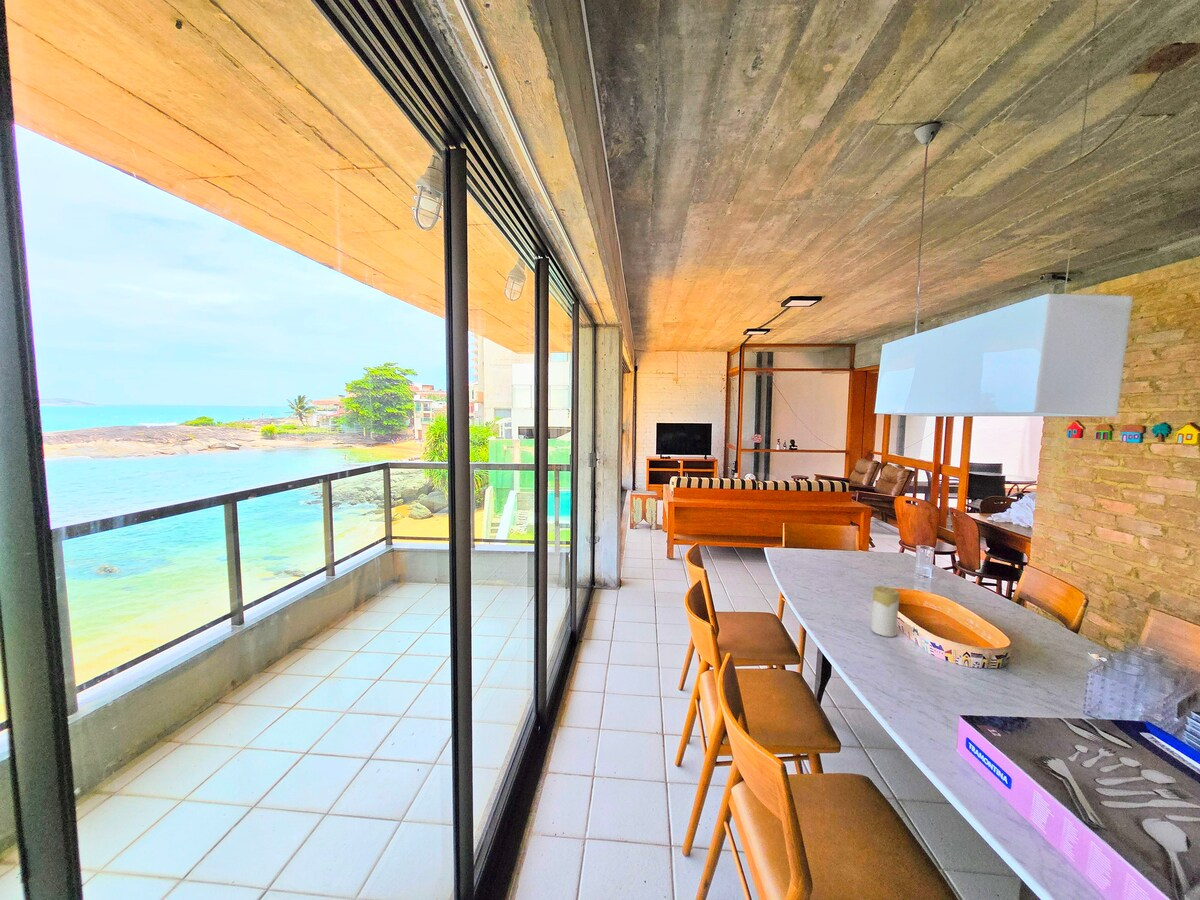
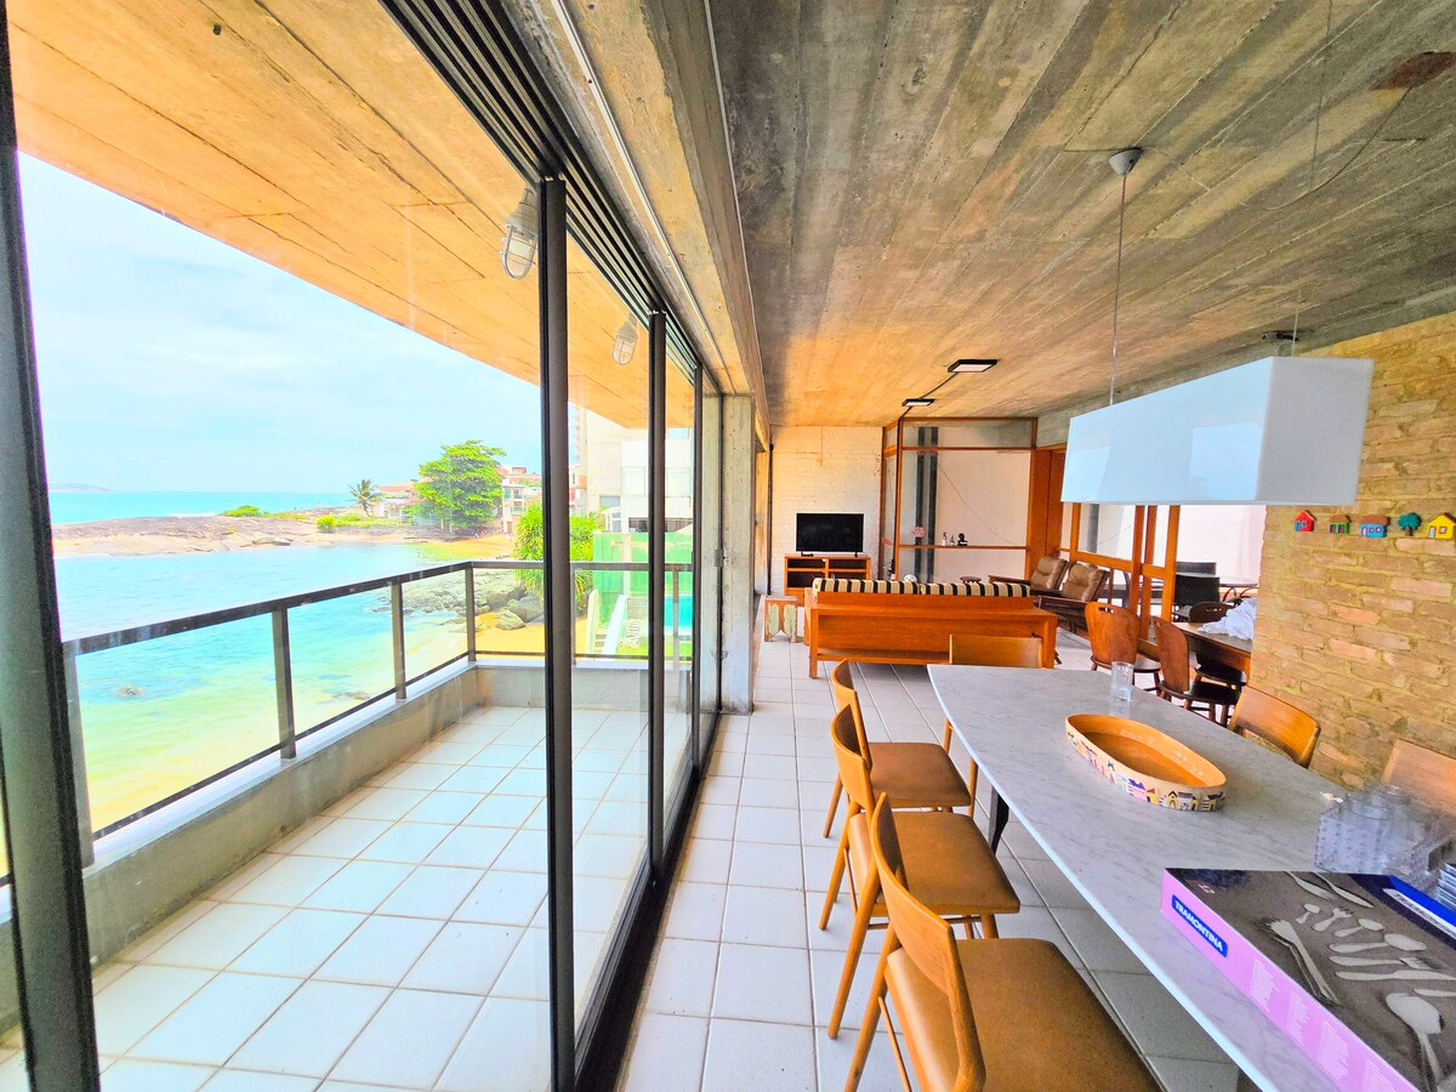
- candle [870,585,900,638]
